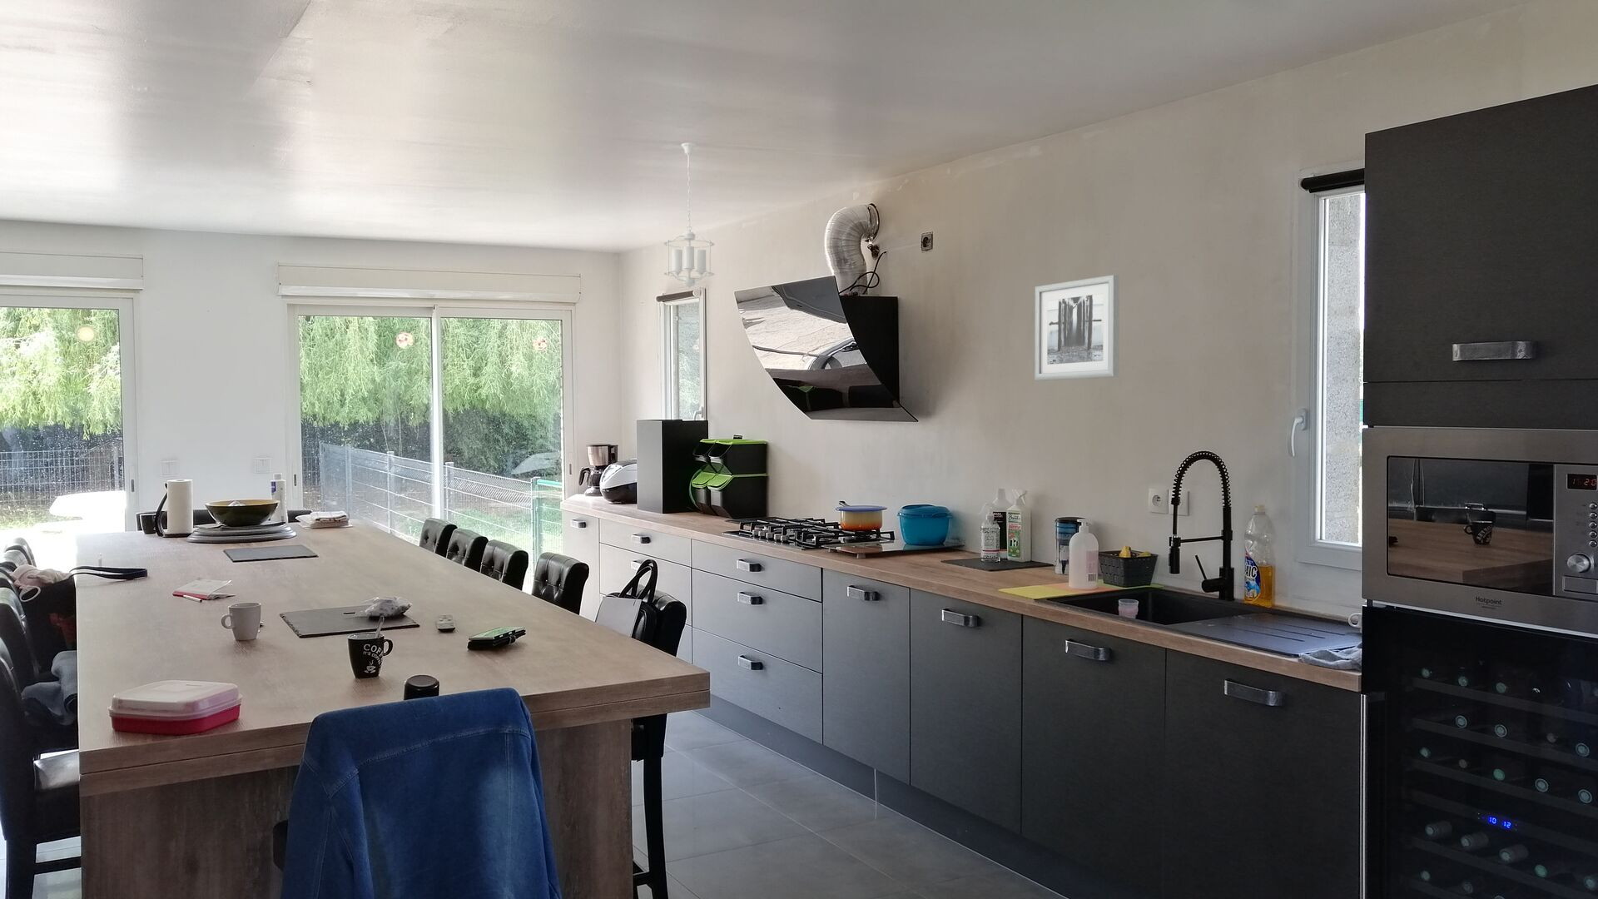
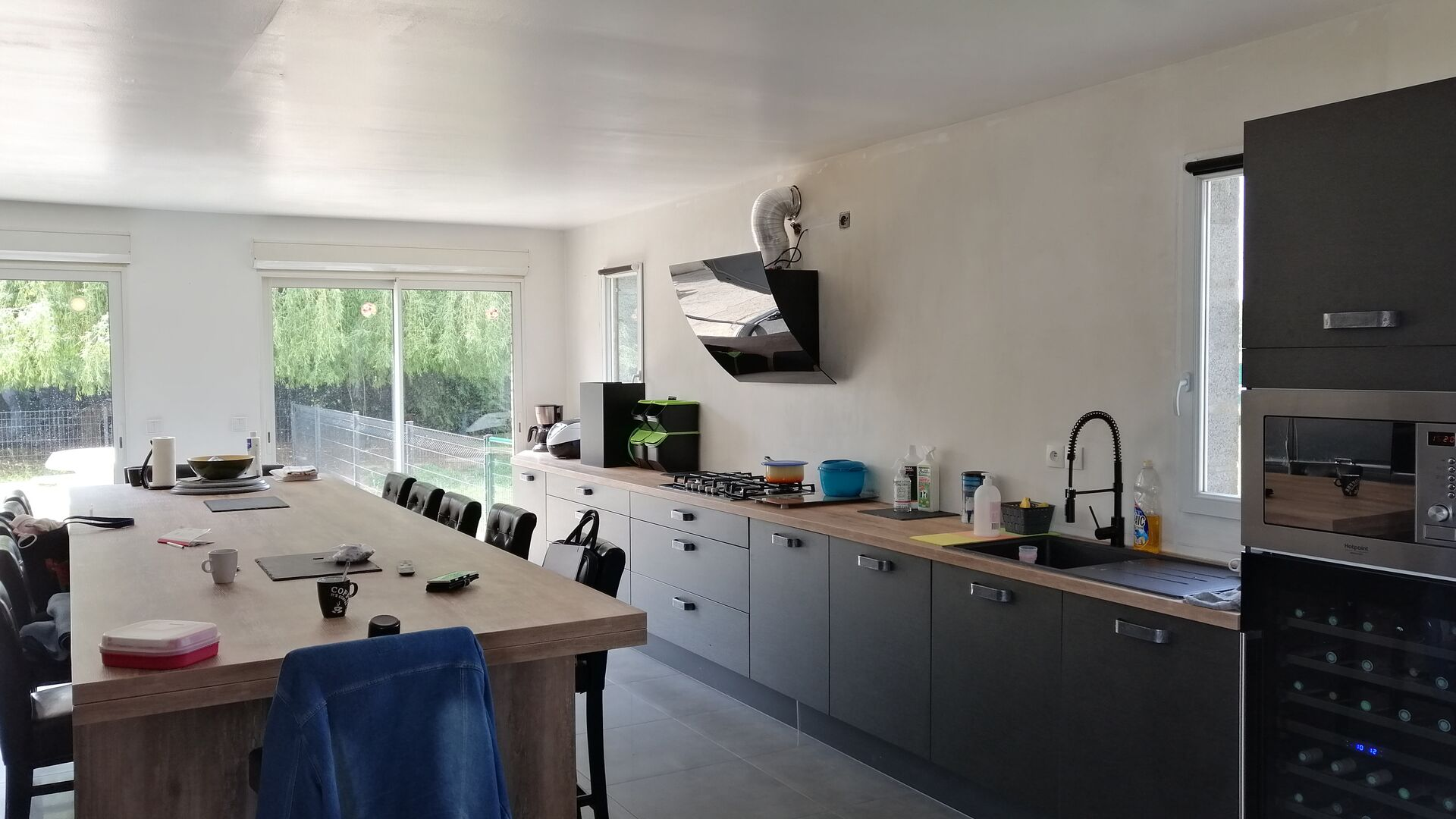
- pendant light [663,143,714,289]
- wall art [1034,273,1121,381]
